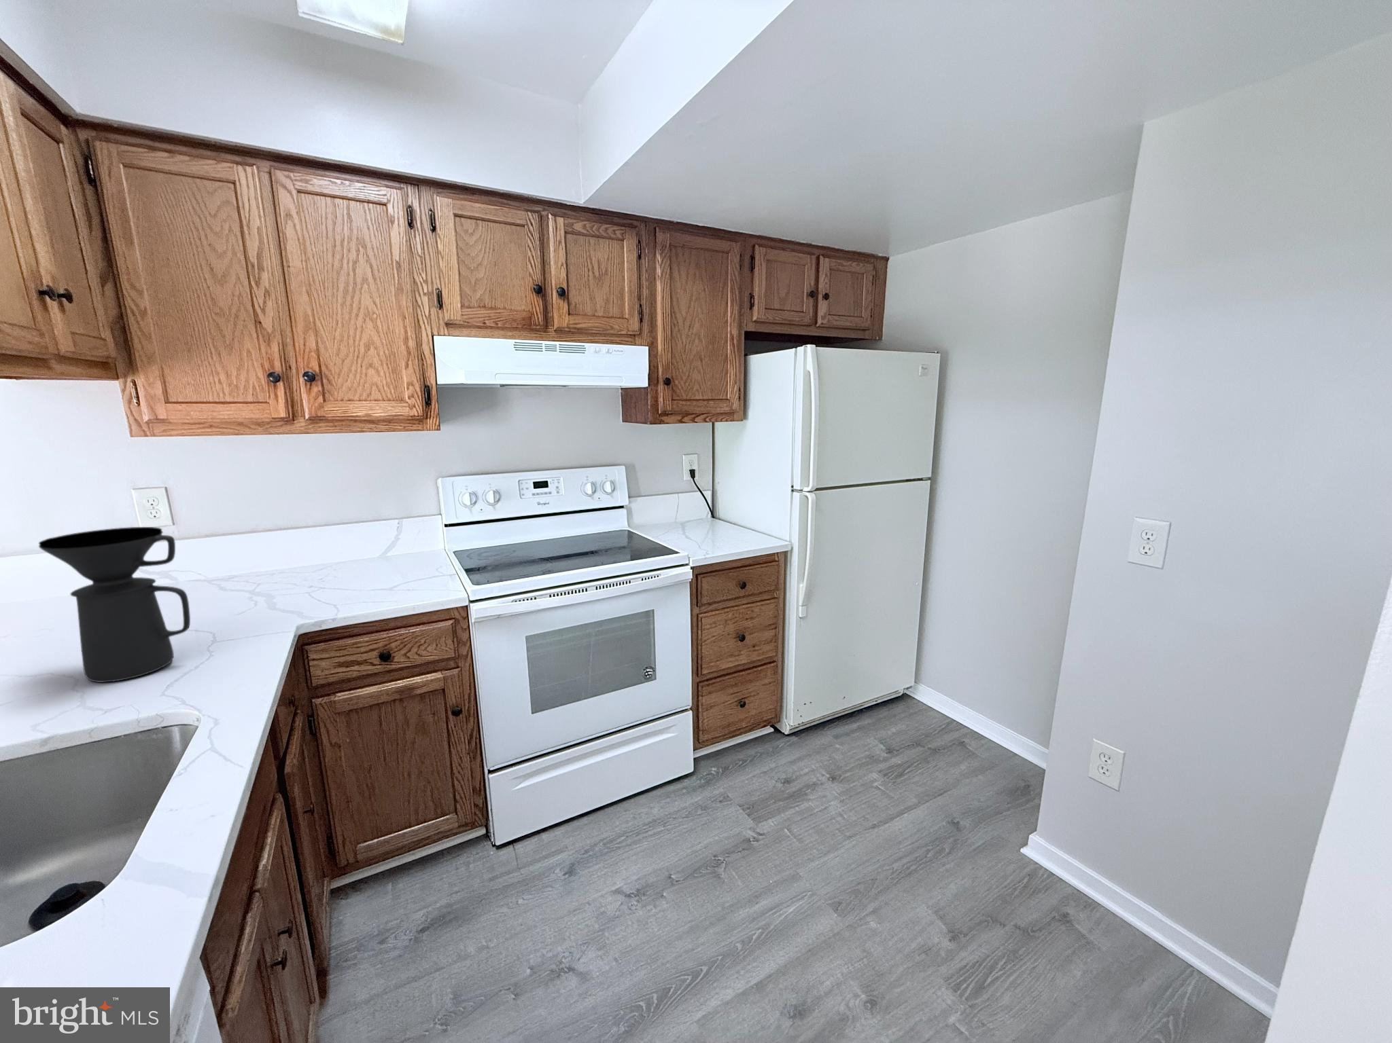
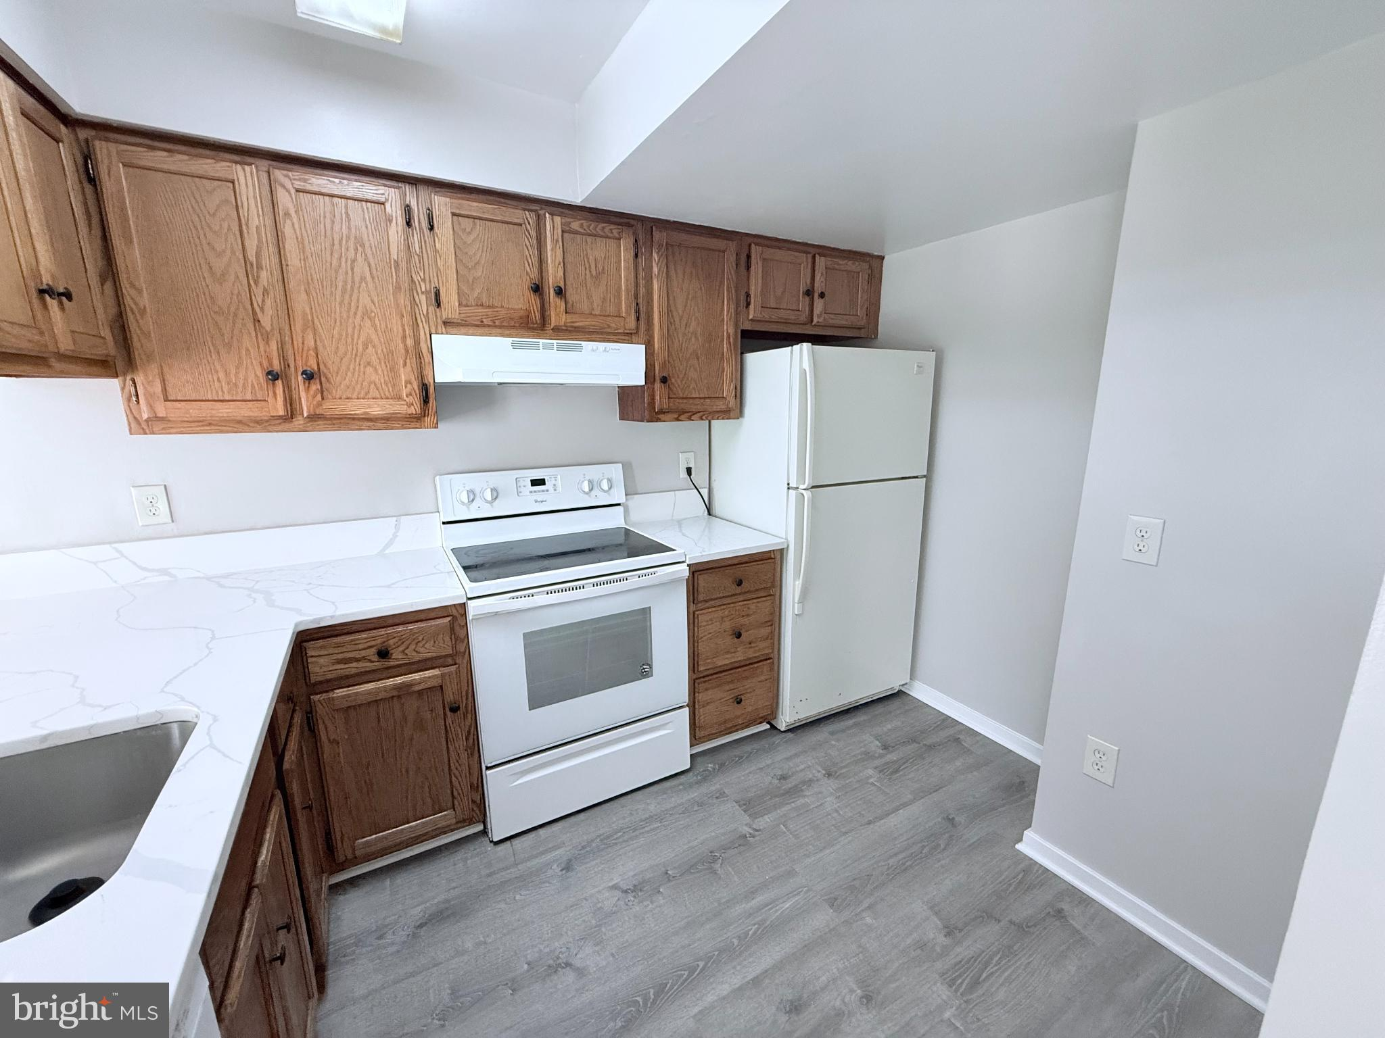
- coffee maker [38,526,191,684]
